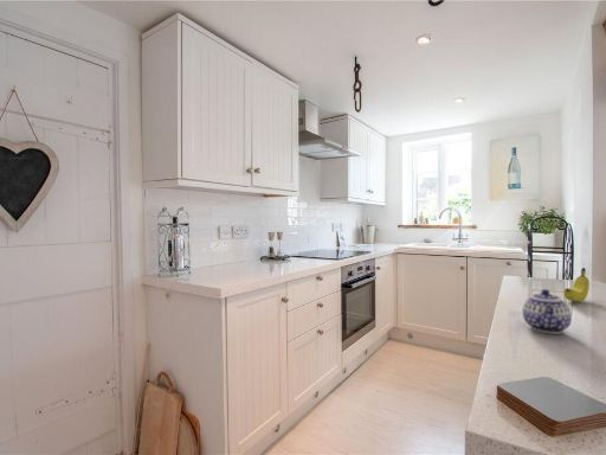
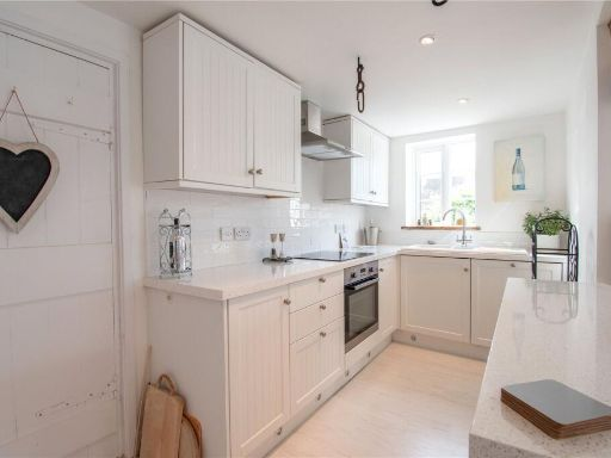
- fruit [562,267,591,303]
- teapot [521,288,573,334]
